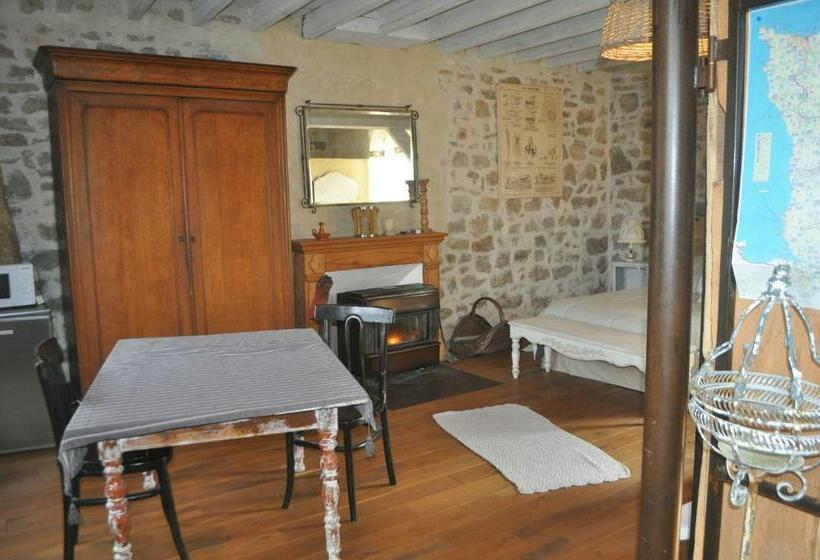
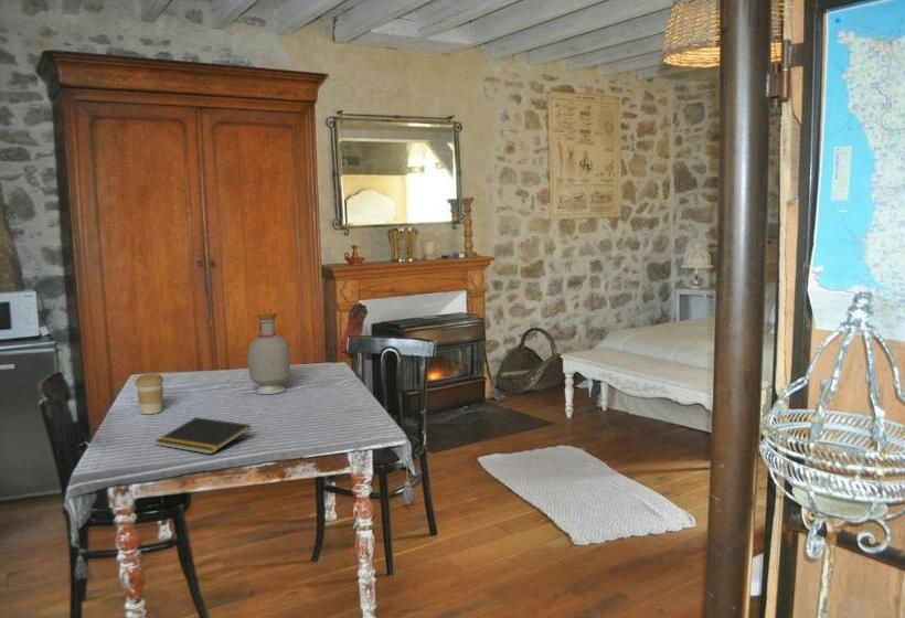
+ coffee cup [134,372,164,415]
+ notepad [153,416,252,455]
+ bottle [246,312,291,395]
